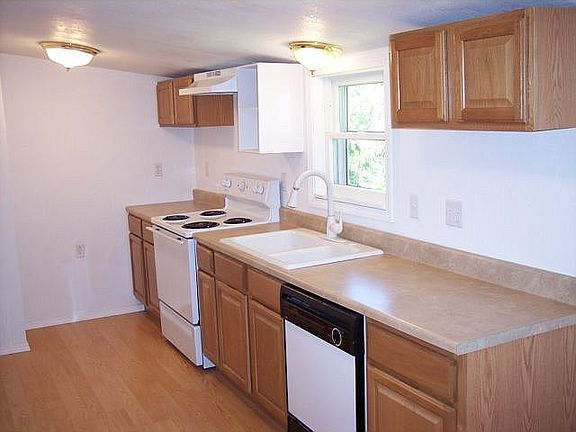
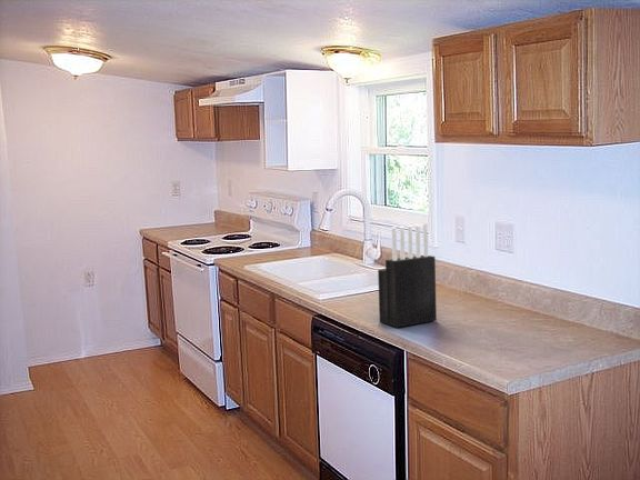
+ knife block [377,222,438,329]
